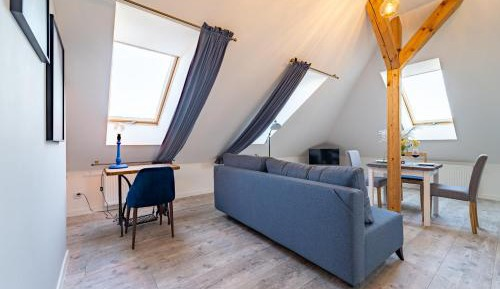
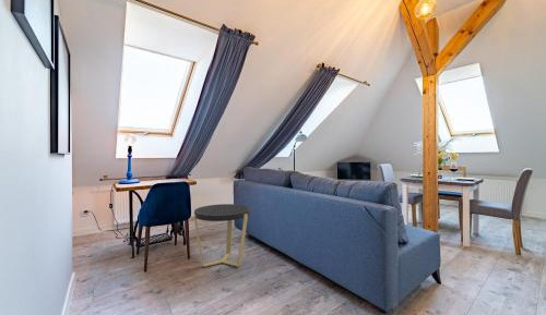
+ side table [193,203,251,268]
